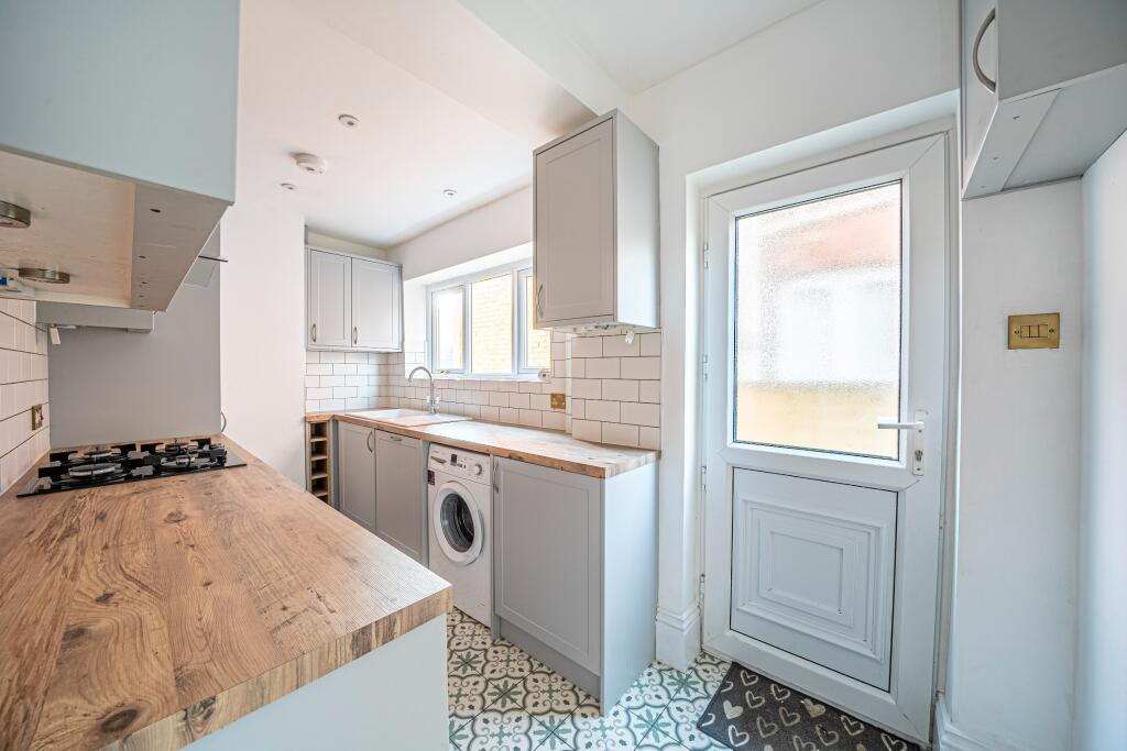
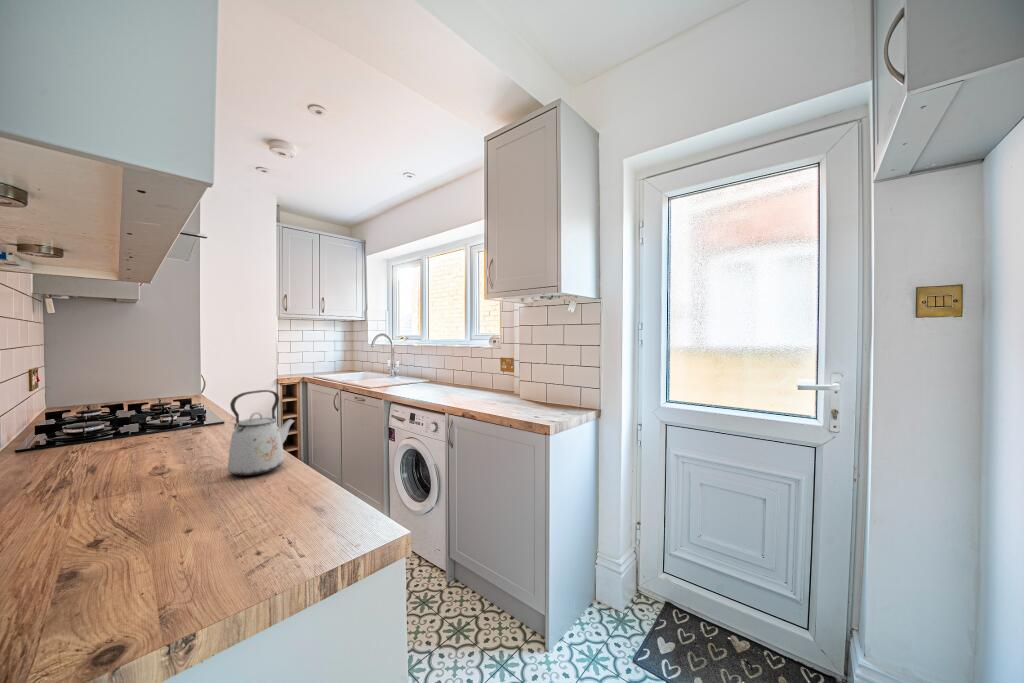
+ kettle [227,389,296,477]
